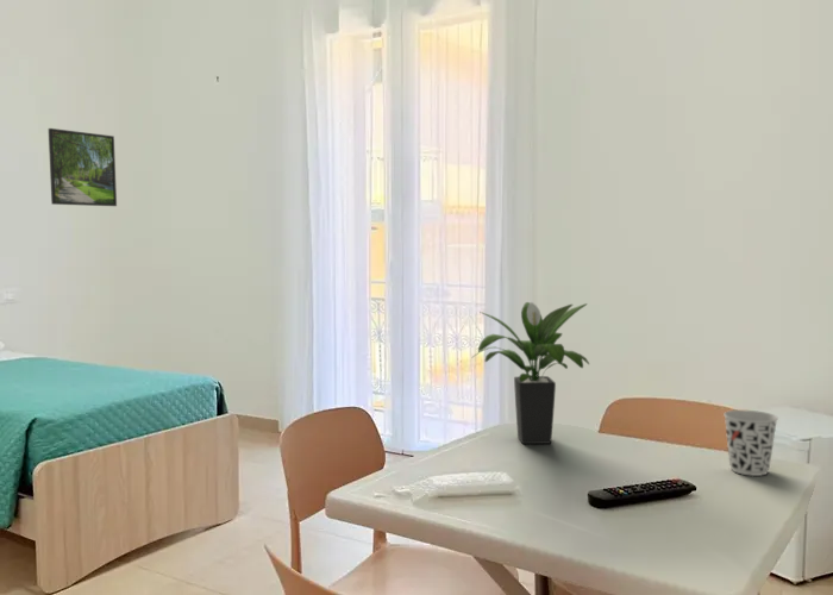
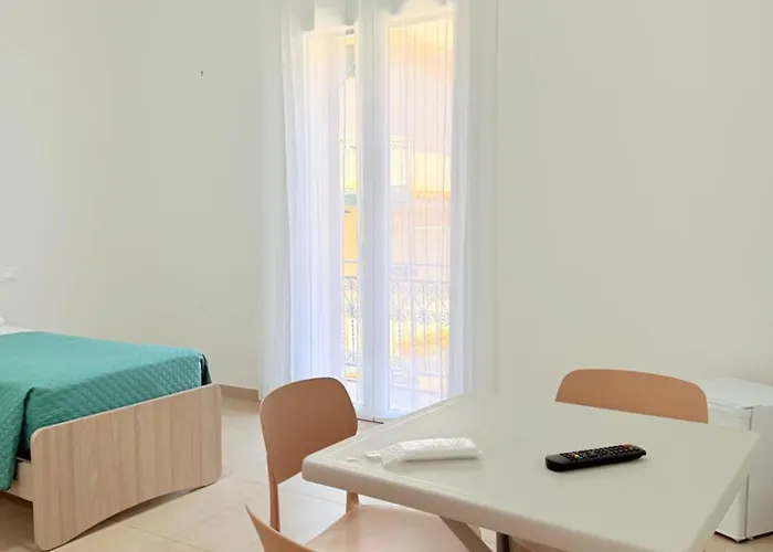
- cup [722,409,779,477]
- potted plant [472,301,590,445]
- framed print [48,127,118,207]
